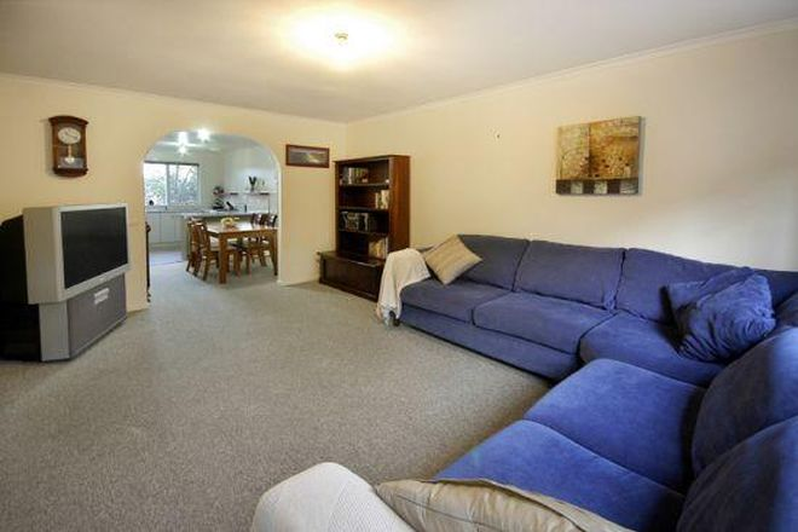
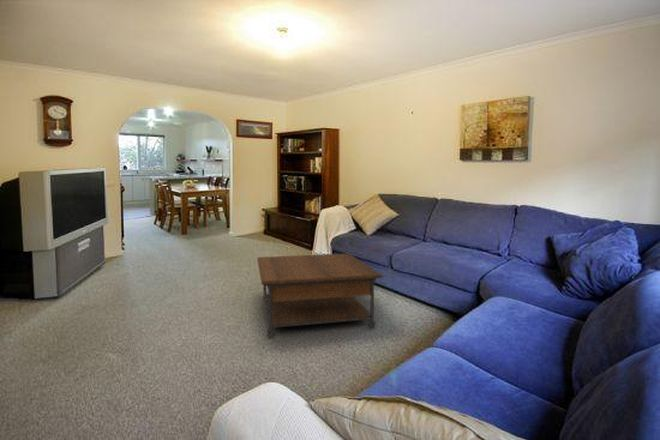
+ coffee table [256,252,384,337]
